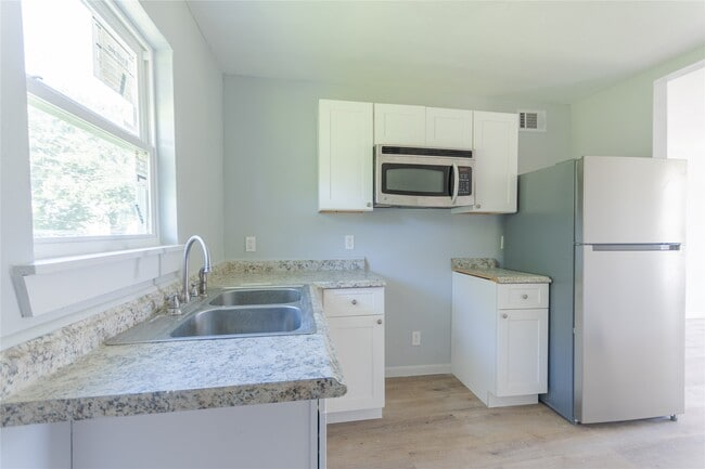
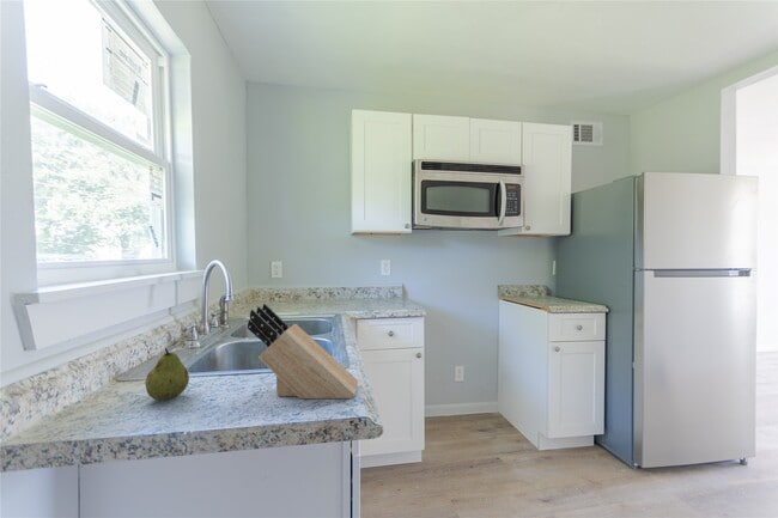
+ fruit [144,347,190,402]
+ knife block [247,303,359,400]
